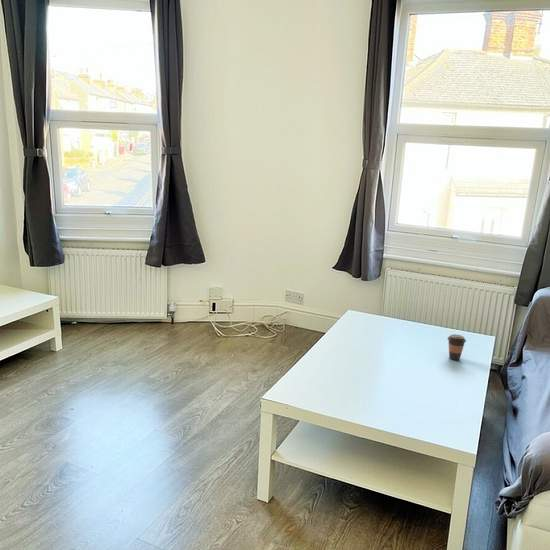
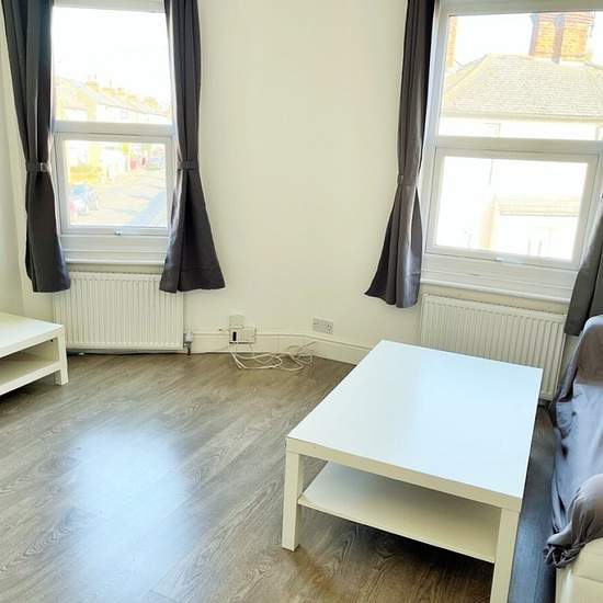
- coffee cup [446,333,467,361]
